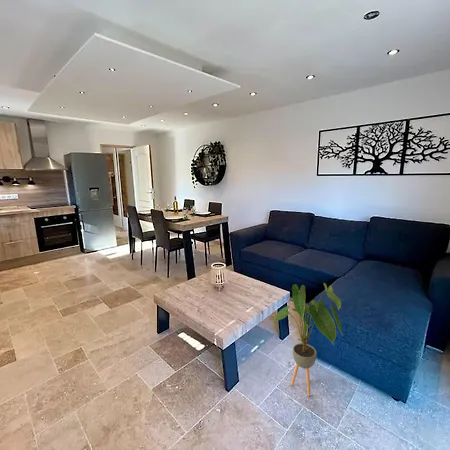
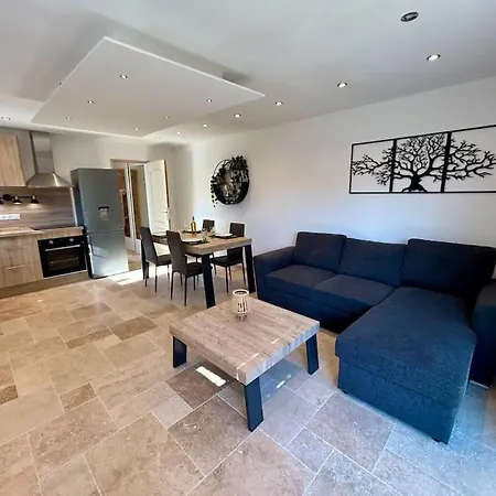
- house plant [271,282,344,397]
